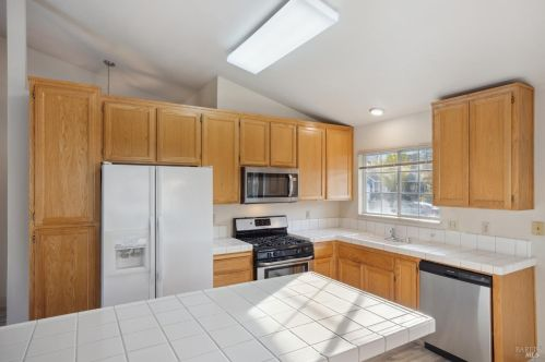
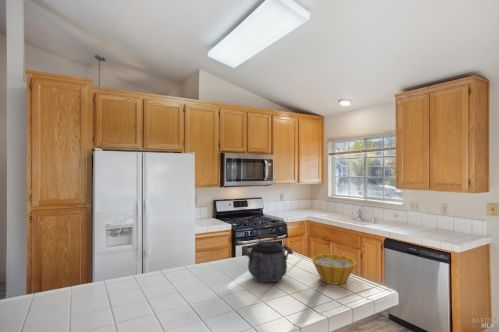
+ kettle [242,234,294,283]
+ bowl [310,253,358,286]
